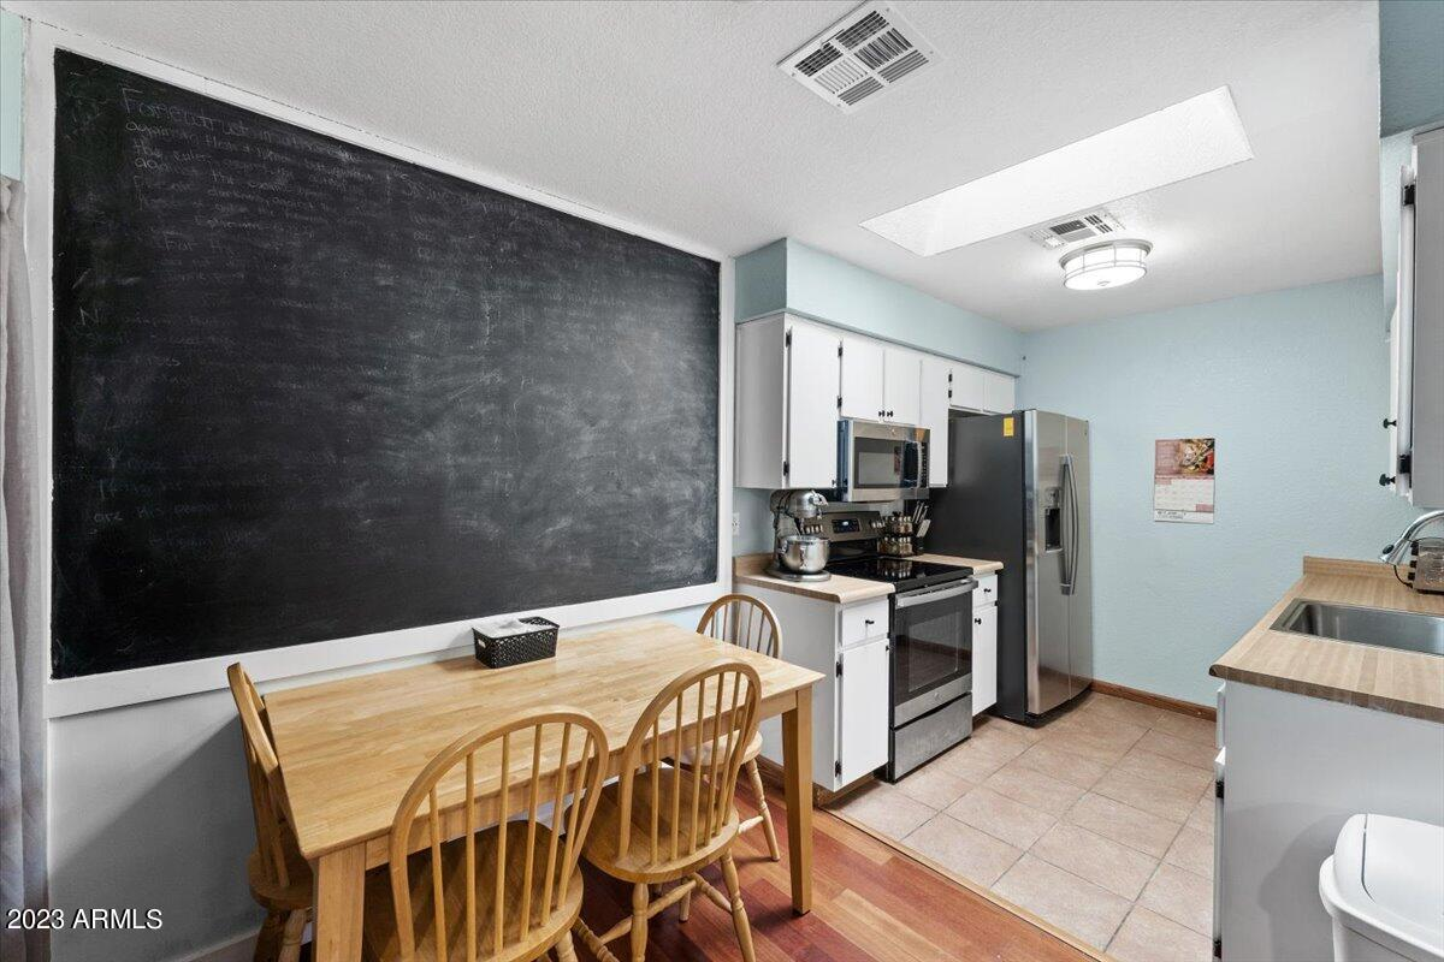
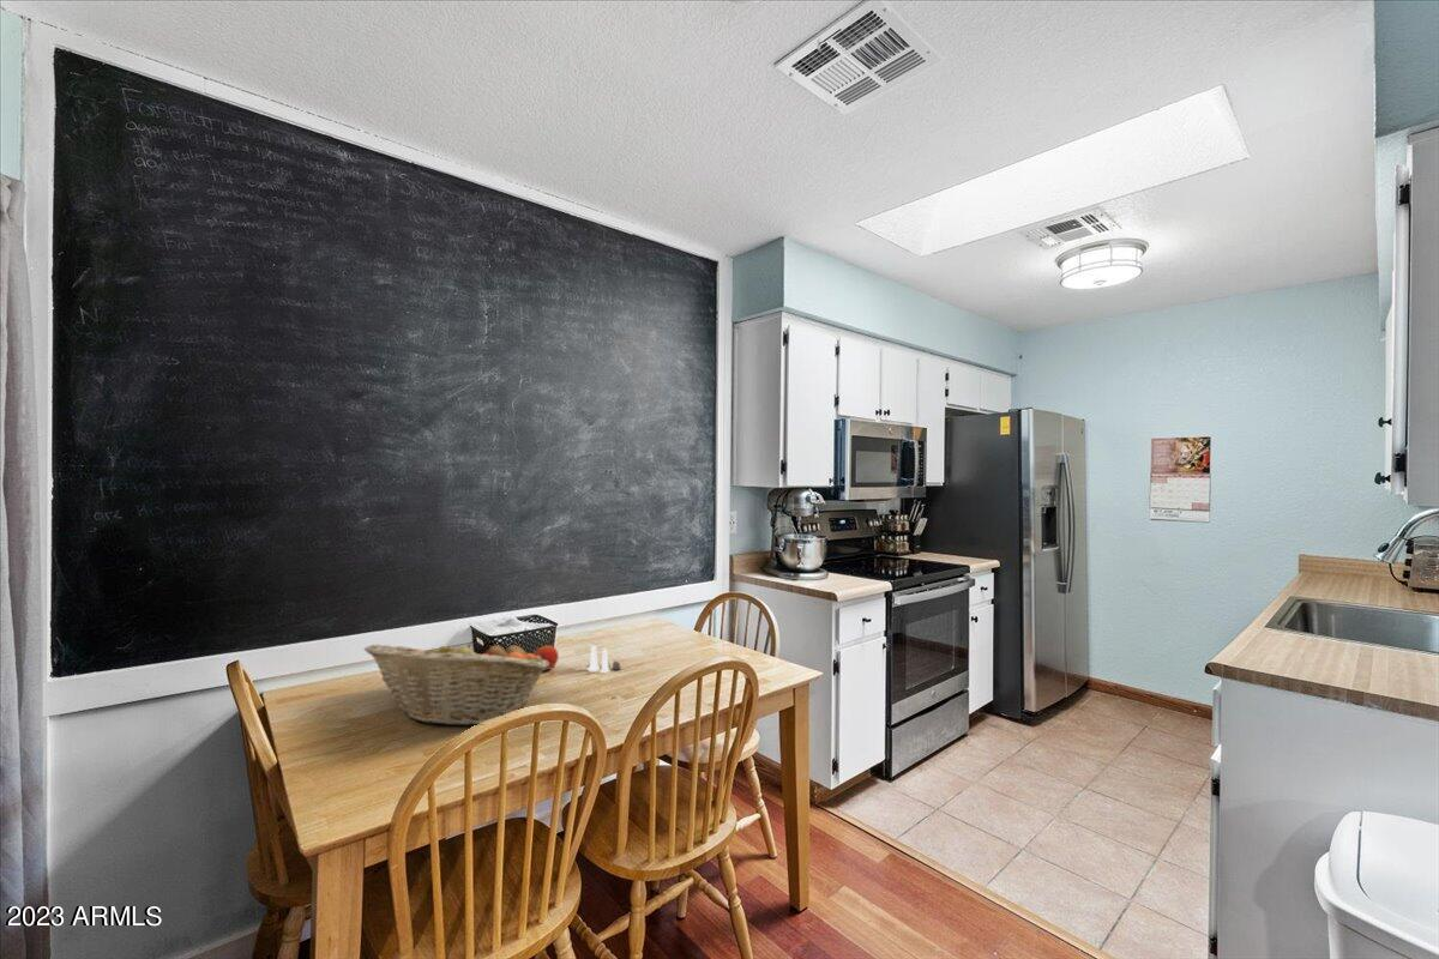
+ salt and pepper shaker set [588,644,622,674]
+ fruit basket [363,635,549,726]
+ apple [532,644,560,671]
